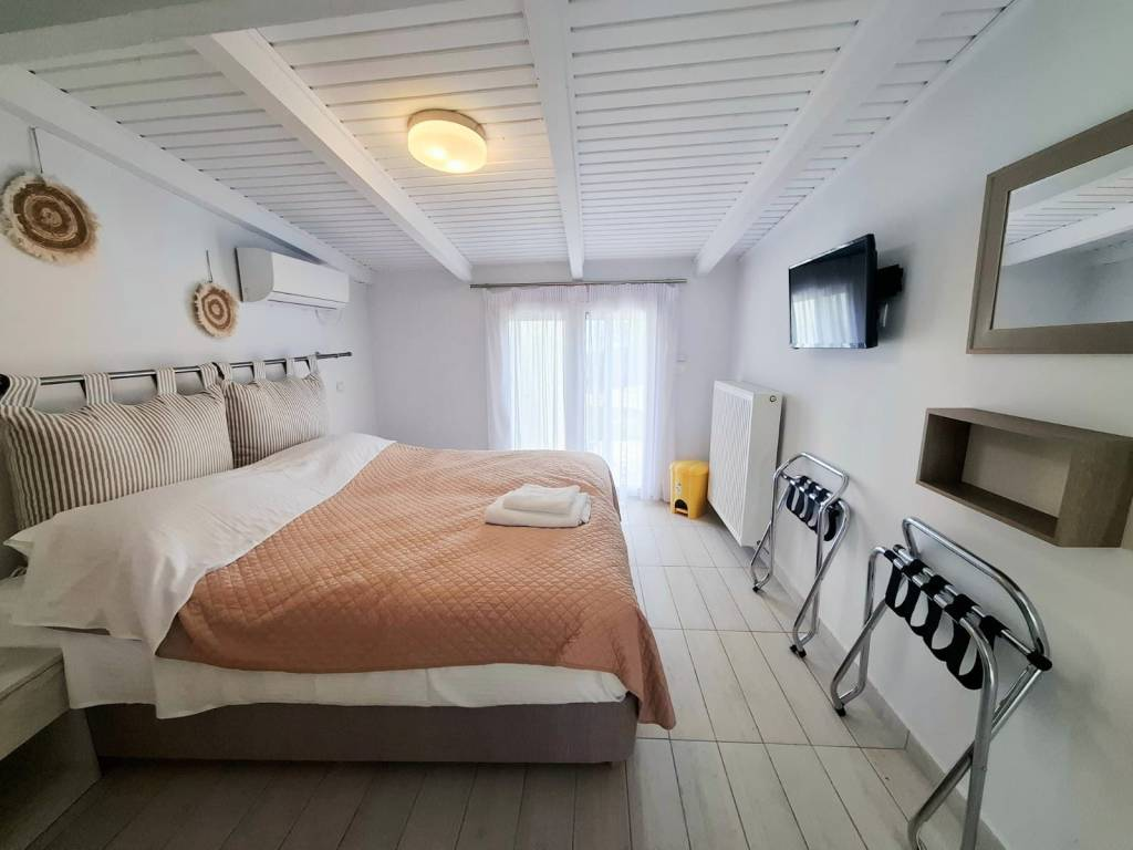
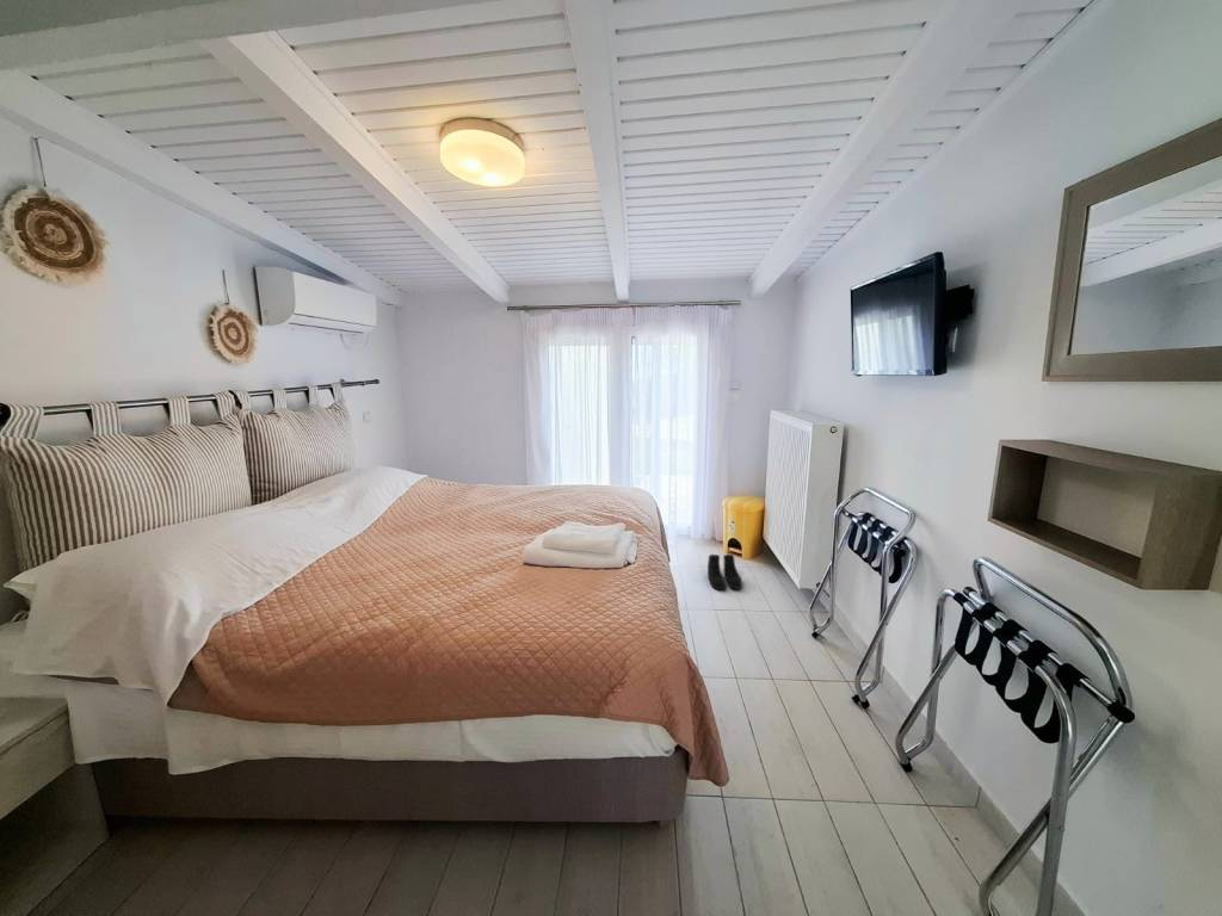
+ boots [706,552,743,590]
